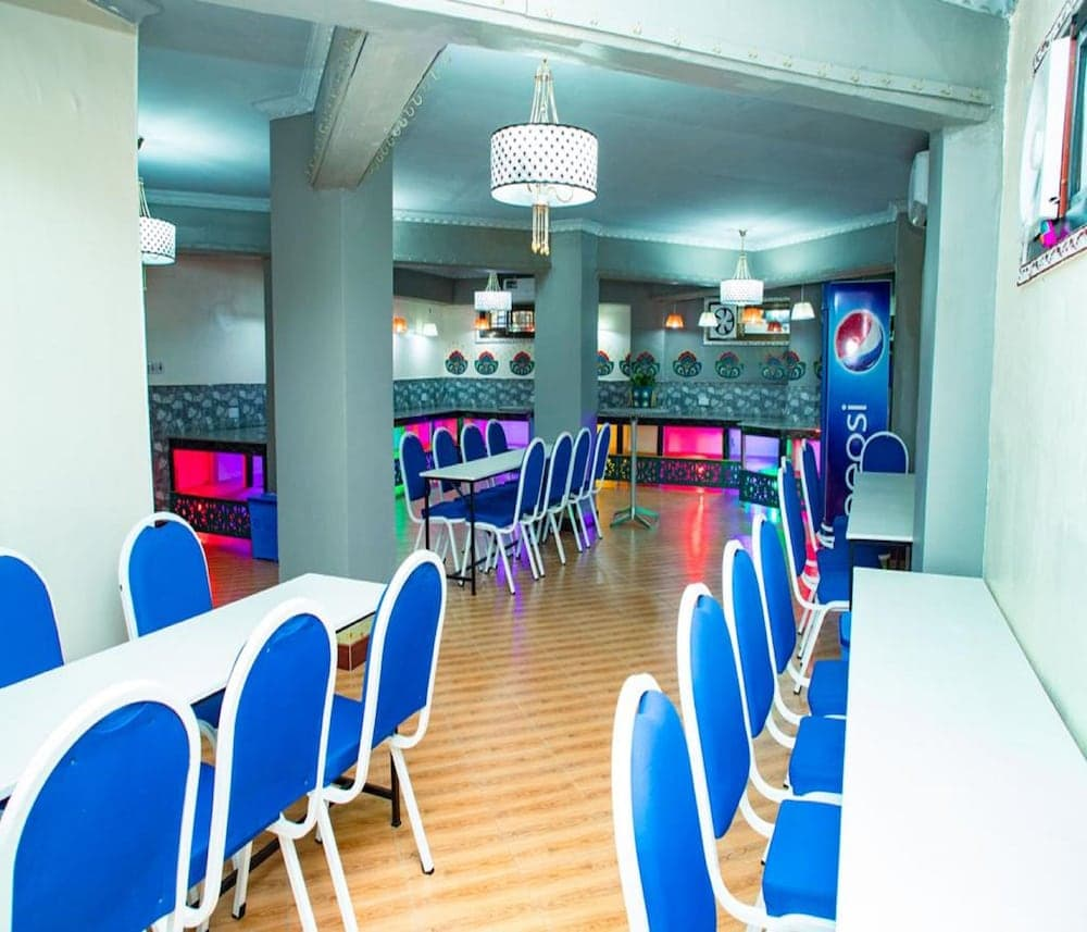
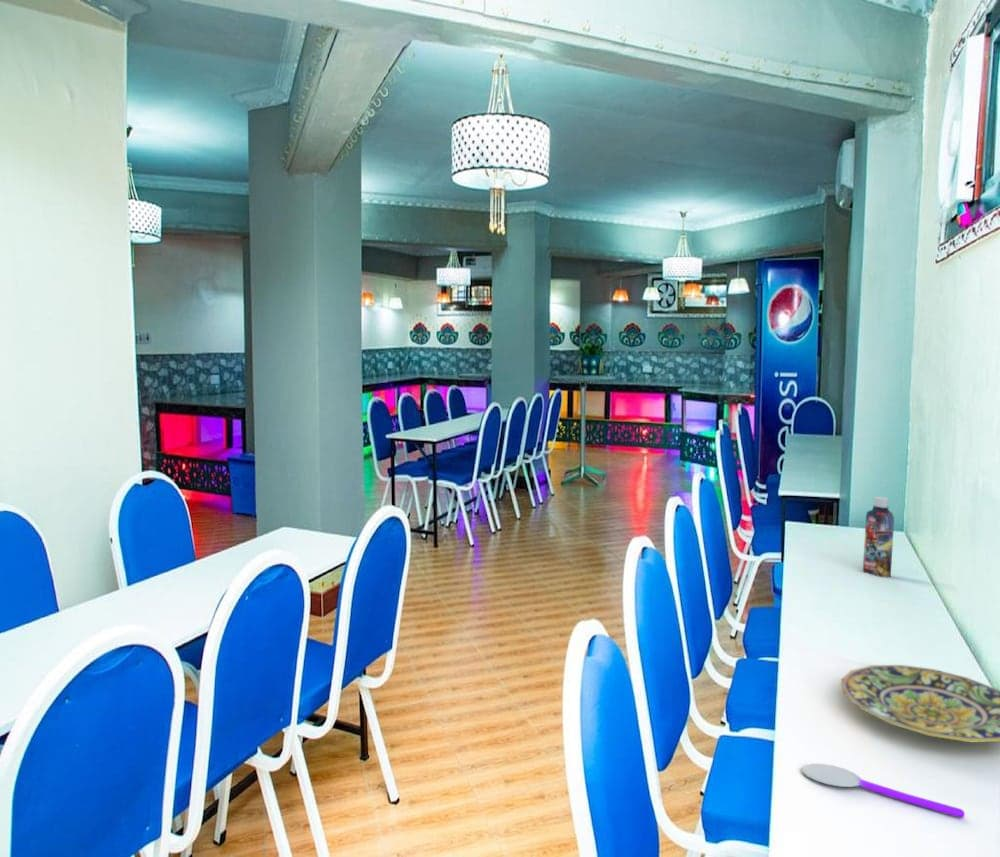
+ spoon [800,763,966,819]
+ bottle [862,496,895,578]
+ plate [840,664,1000,743]
